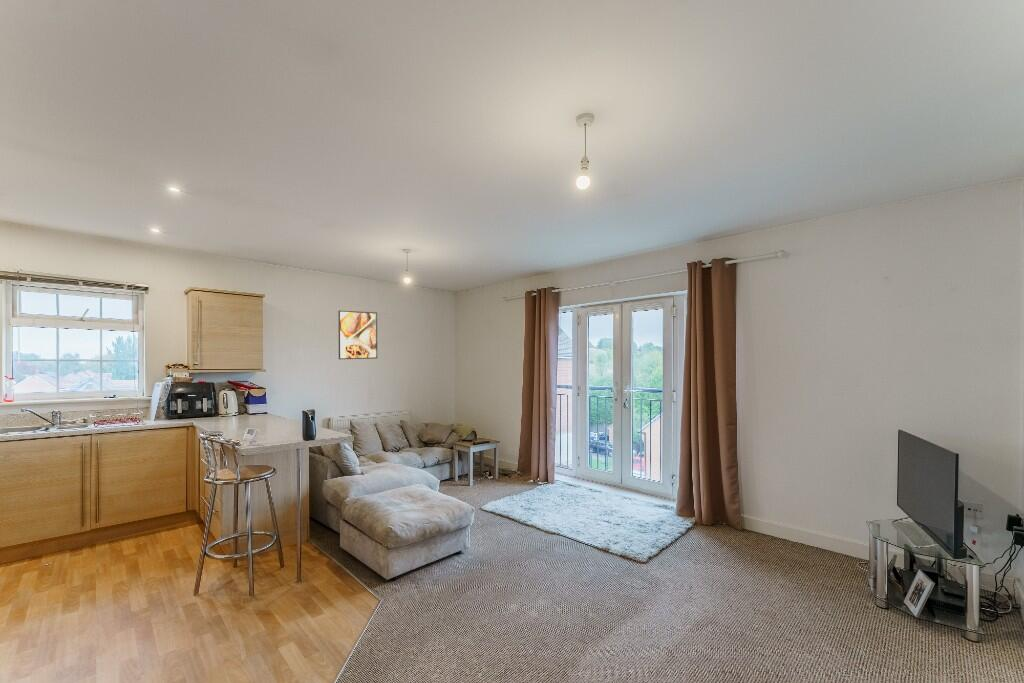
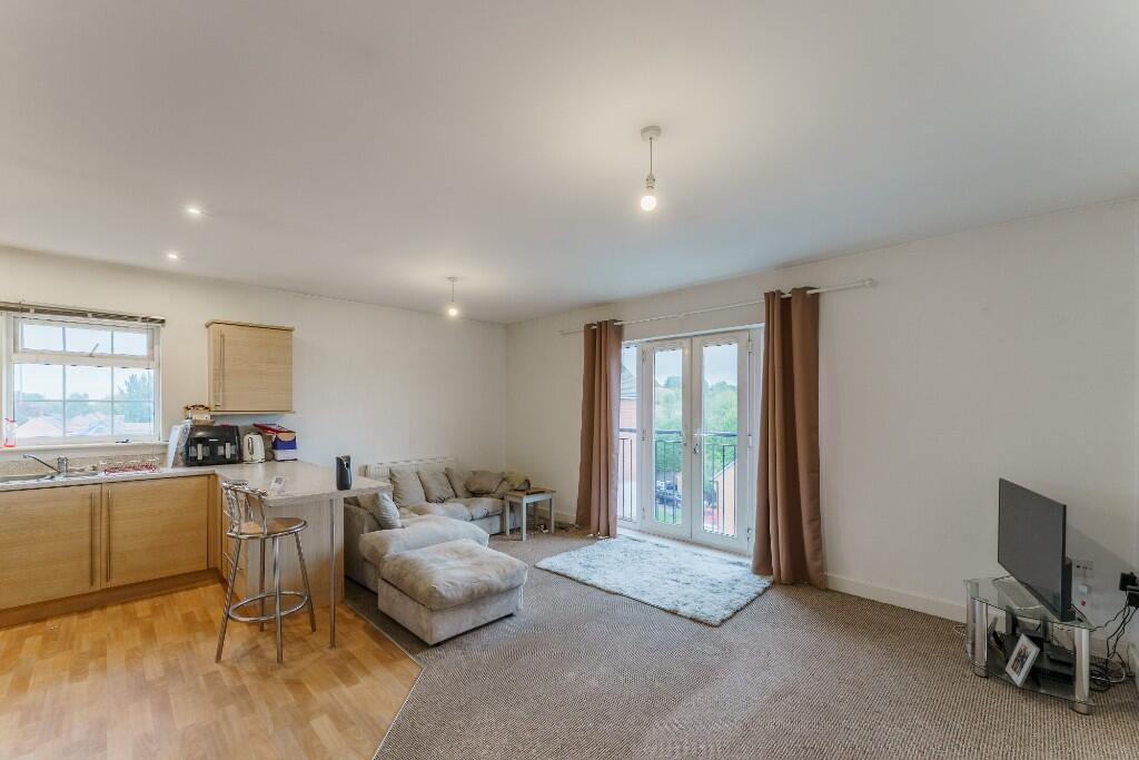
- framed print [337,310,378,360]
